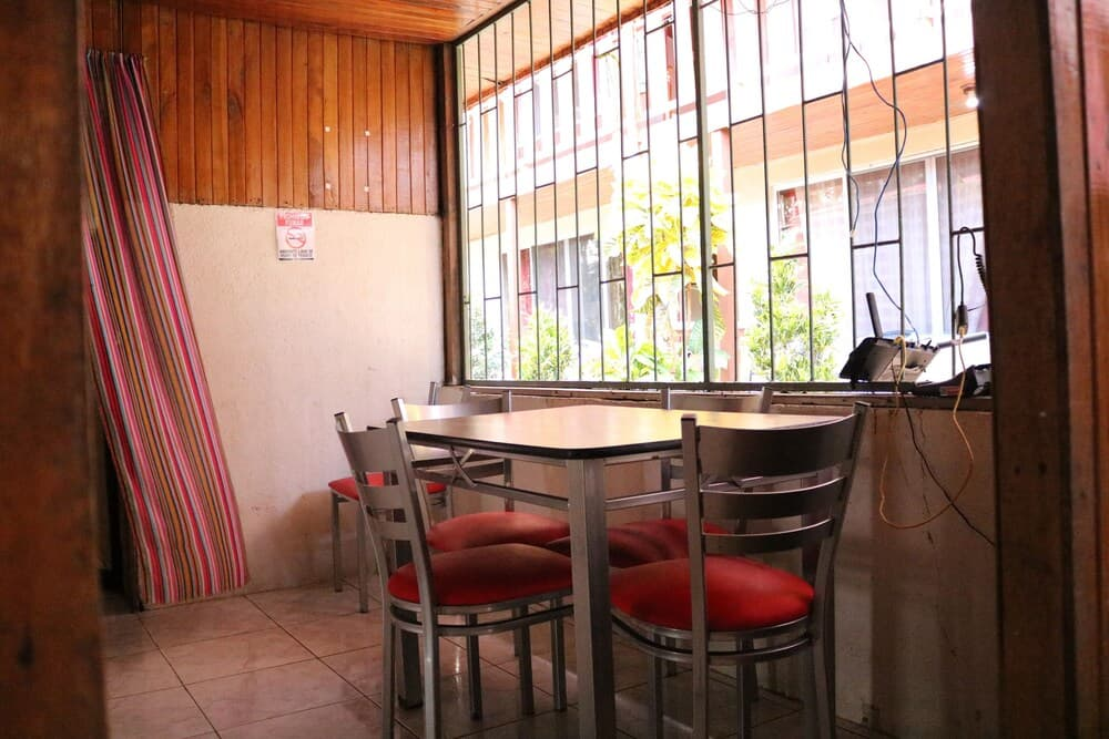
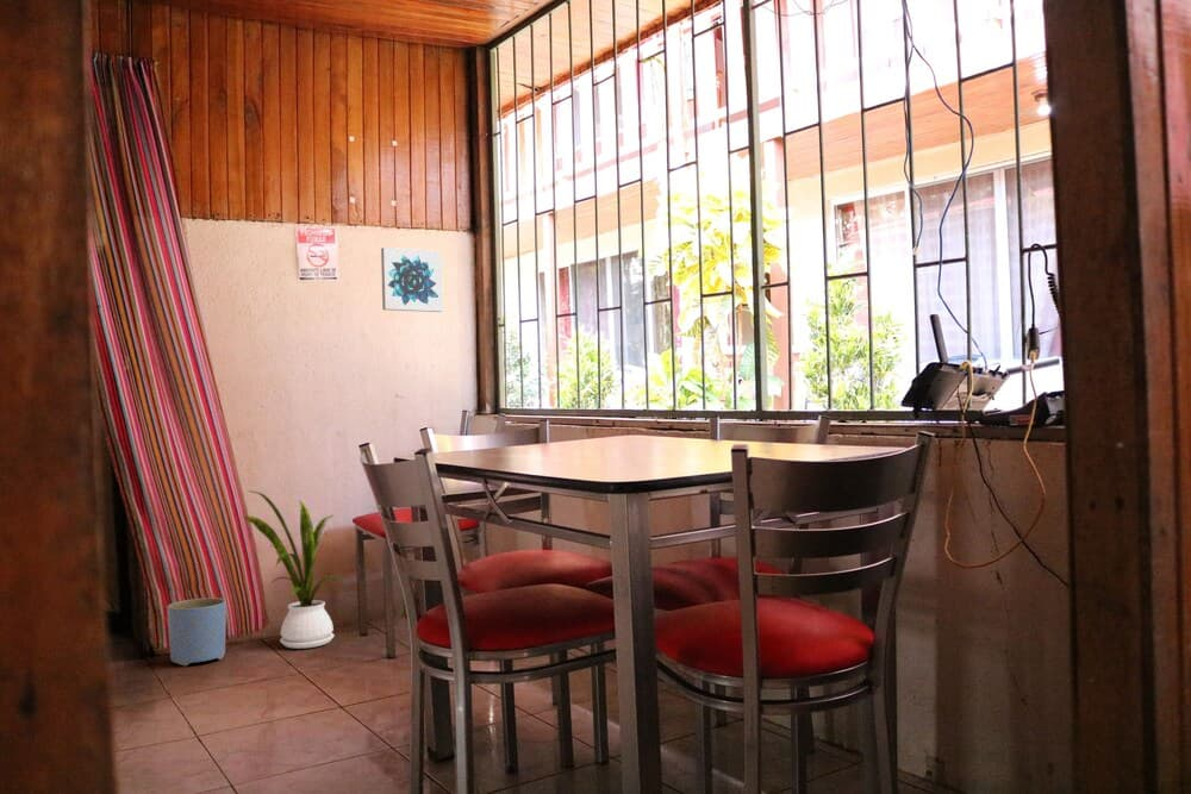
+ planter [166,596,227,667]
+ wall art [380,246,444,313]
+ house plant [242,489,344,650]
